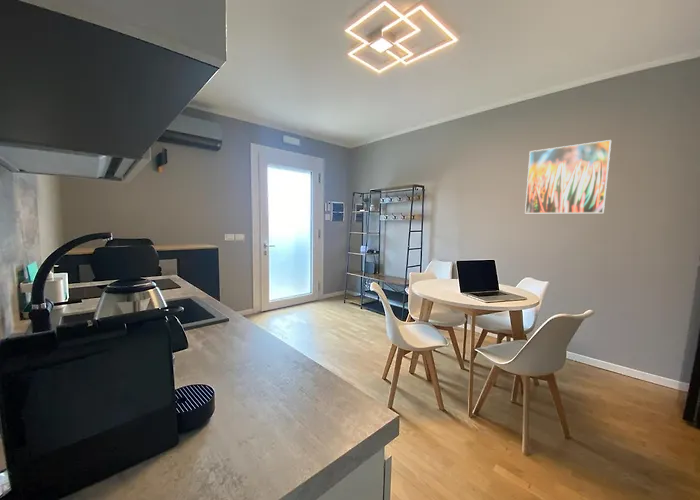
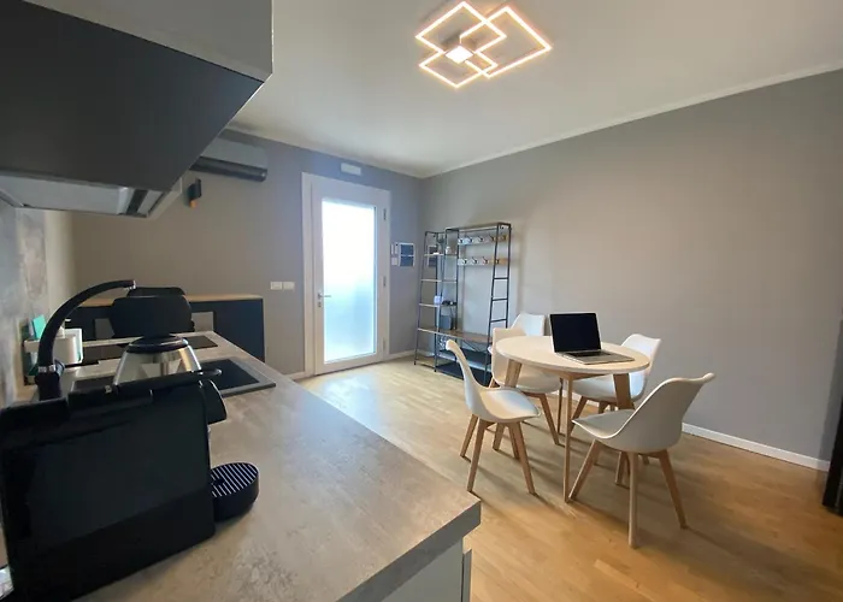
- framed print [524,139,612,214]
